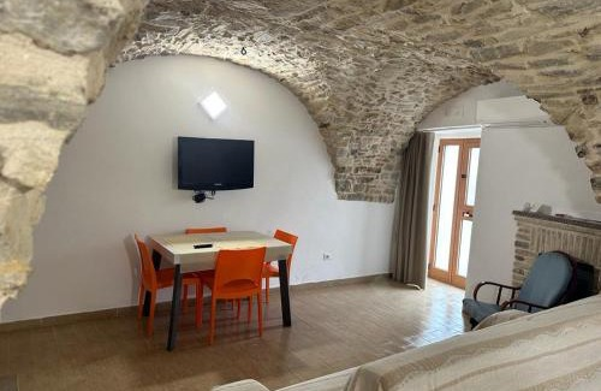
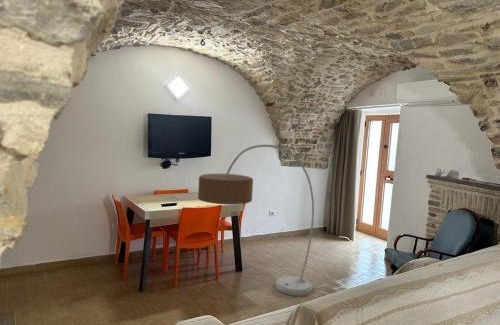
+ floor lamp [197,144,315,297]
